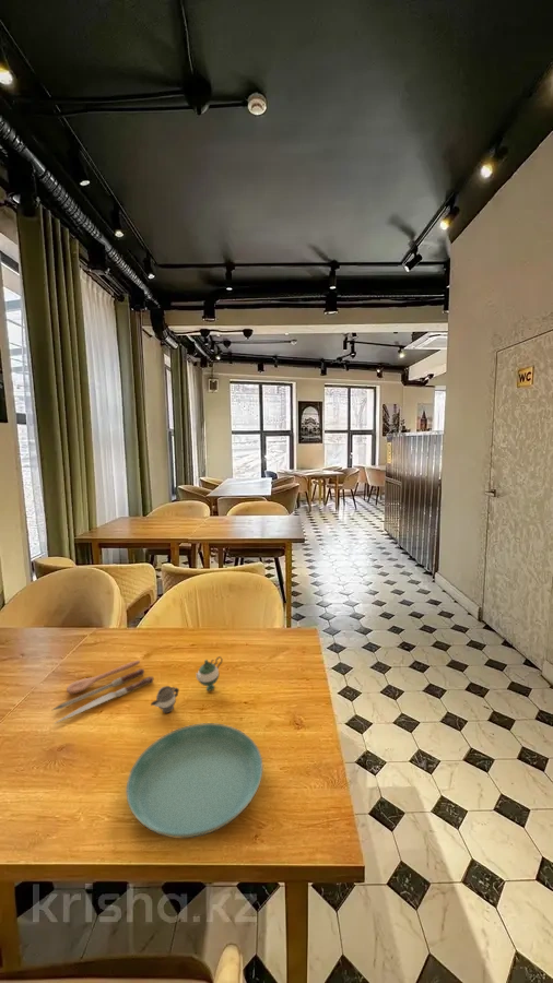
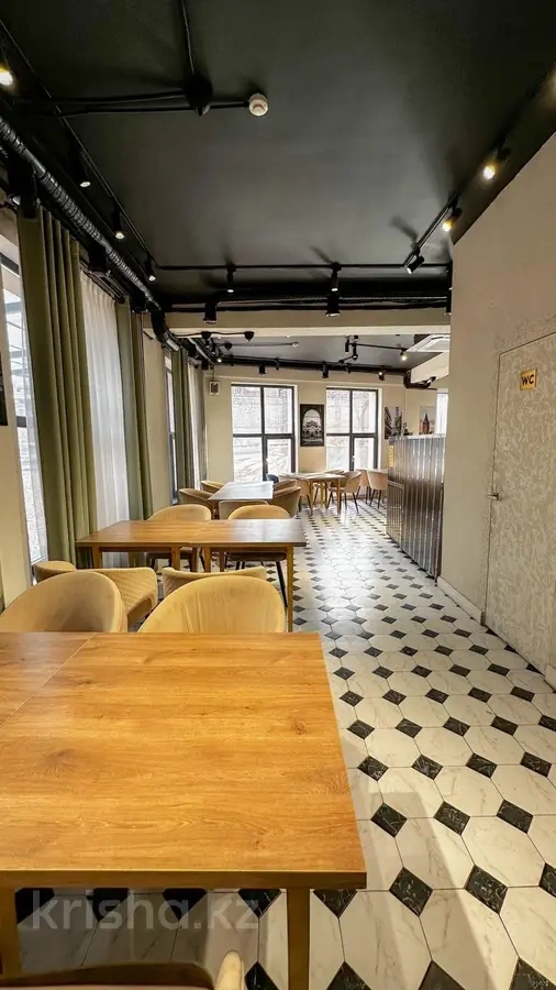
- saucer [126,722,263,839]
- teapot [150,655,224,714]
- spoon [51,660,154,725]
